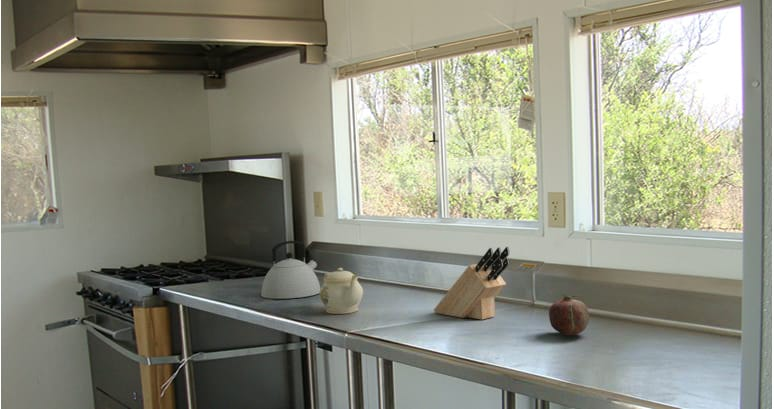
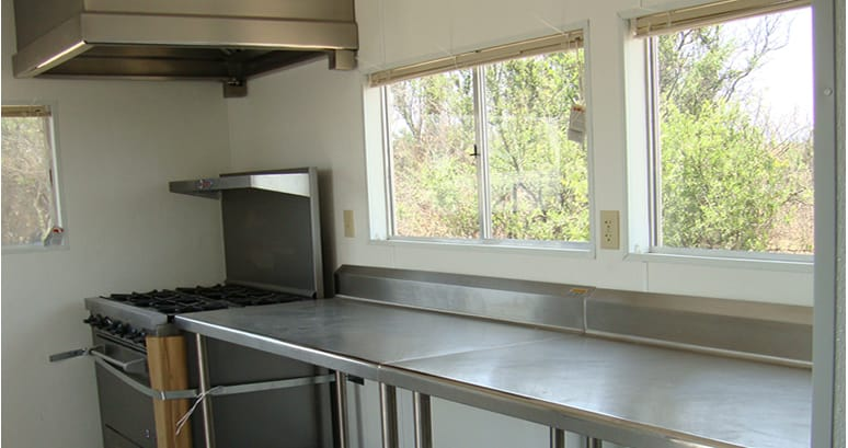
- knife block [433,246,510,321]
- kettle [260,240,321,300]
- fruit [548,294,590,336]
- teapot [319,267,364,315]
